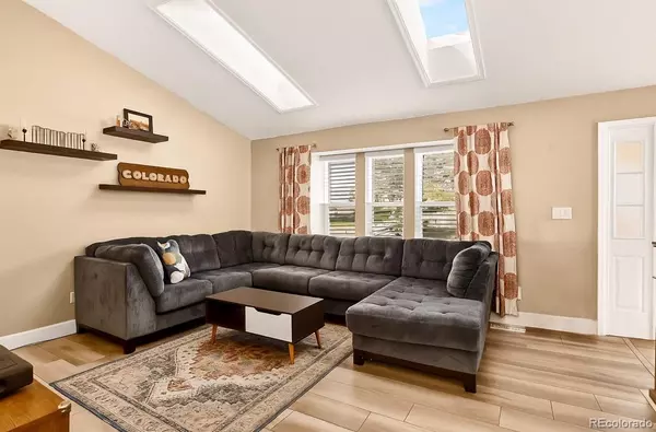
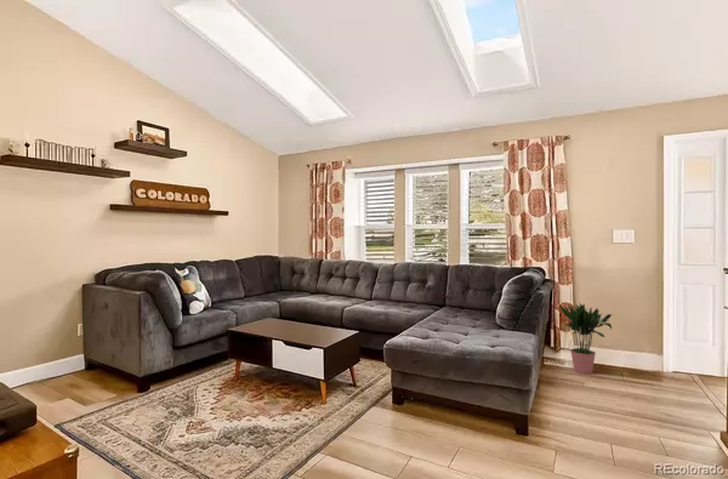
+ potted plant [559,302,613,375]
